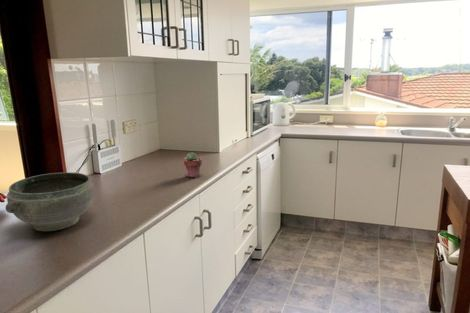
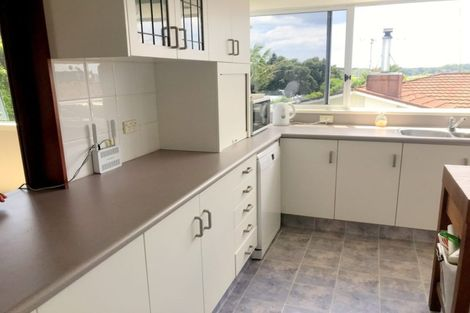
- bowl [5,171,95,232]
- potted succulent [183,152,203,179]
